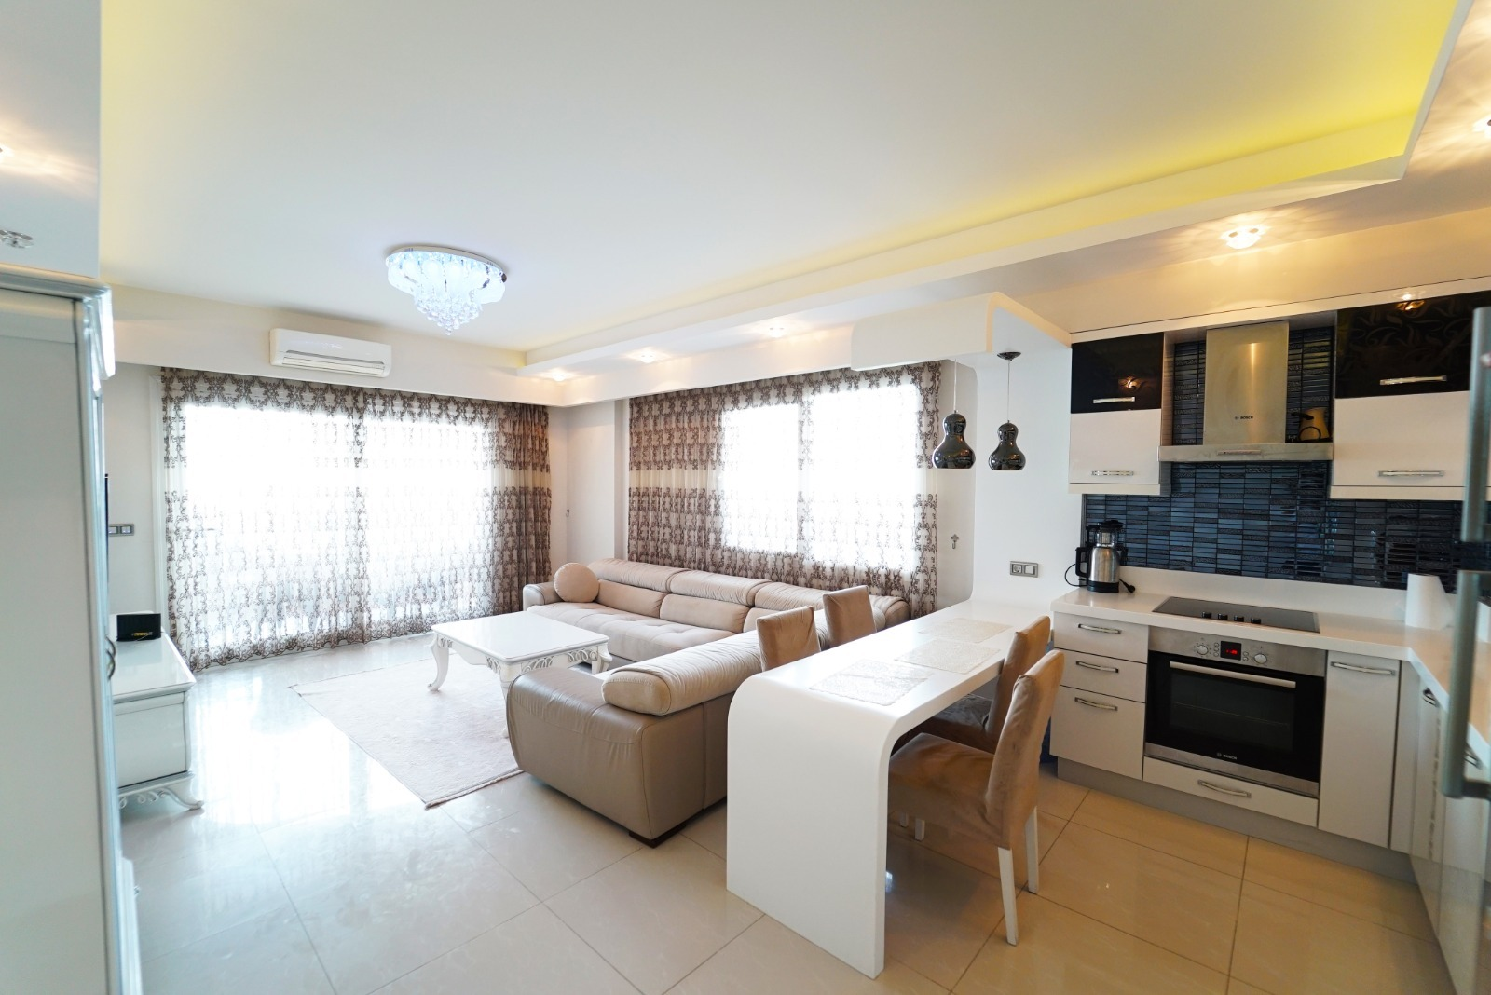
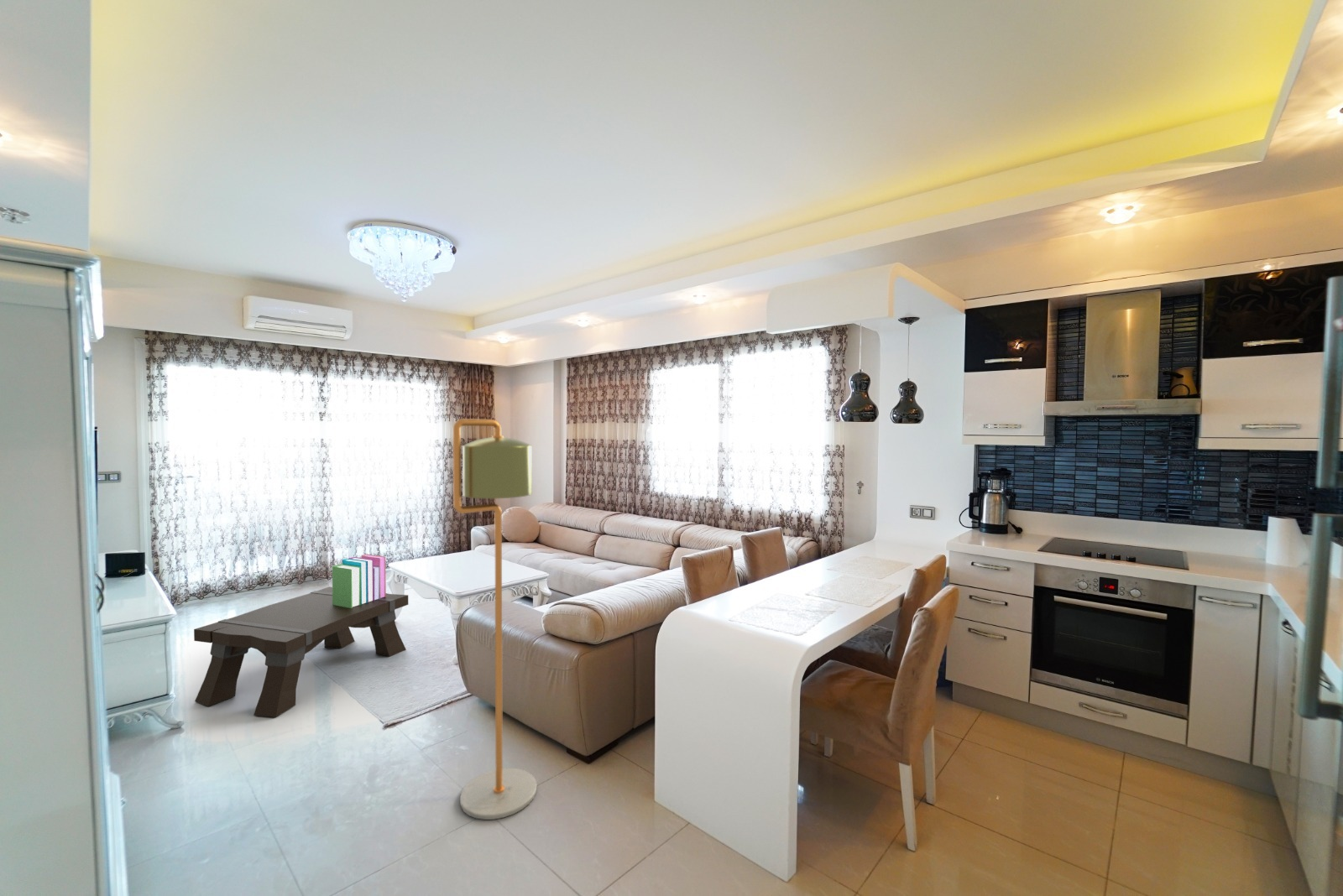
+ coffee table [193,586,409,718]
+ books [332,554,387,608]
+ floor lamp [452,418,538,820]
